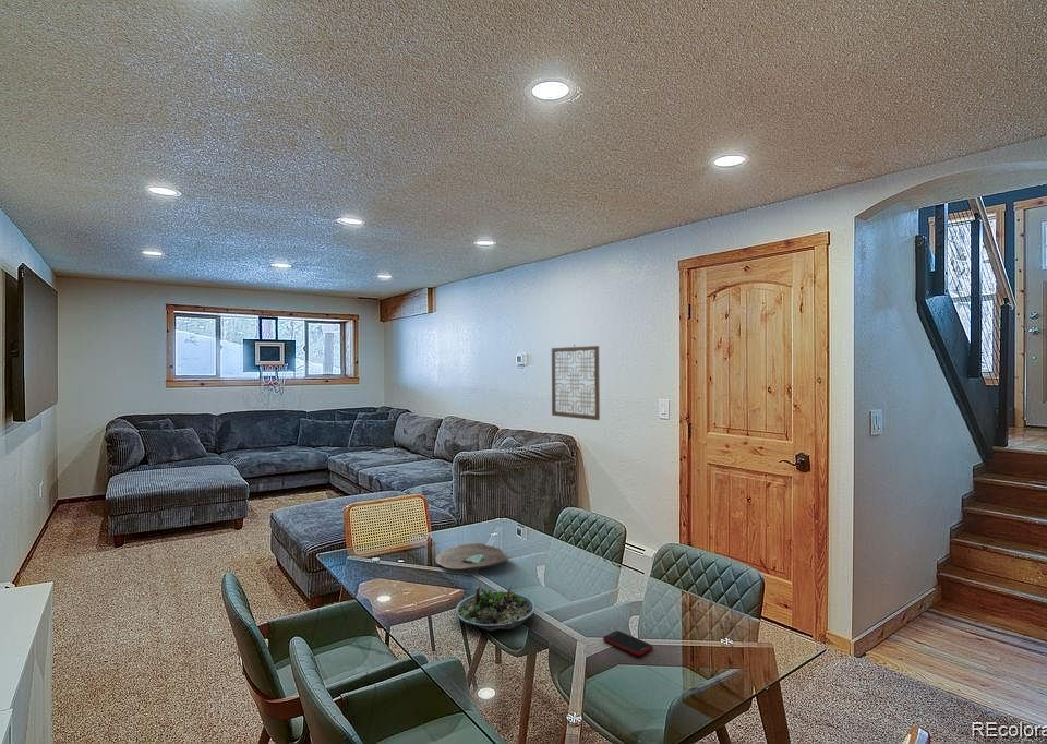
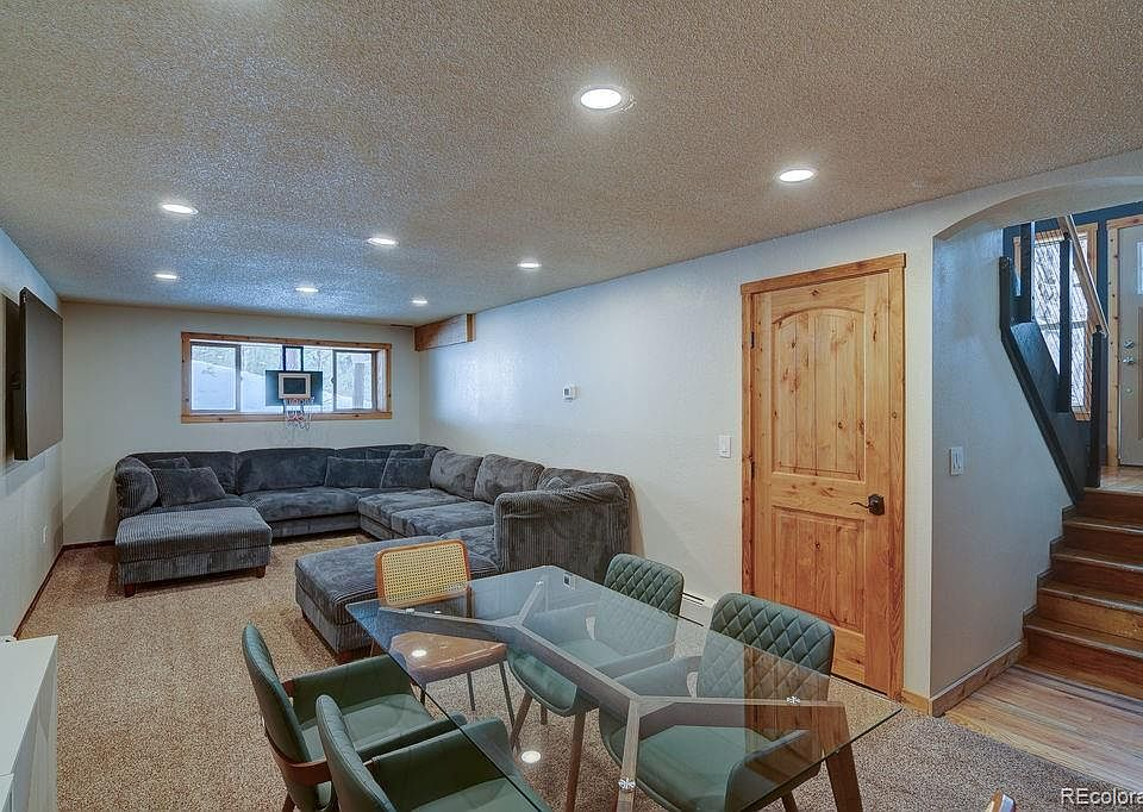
- wall art [551,344,601,421]
- succulent planter [455,581,537,632]
- decorative bowl [435,542,514,569]
- cell phone [602,629,653,657]
